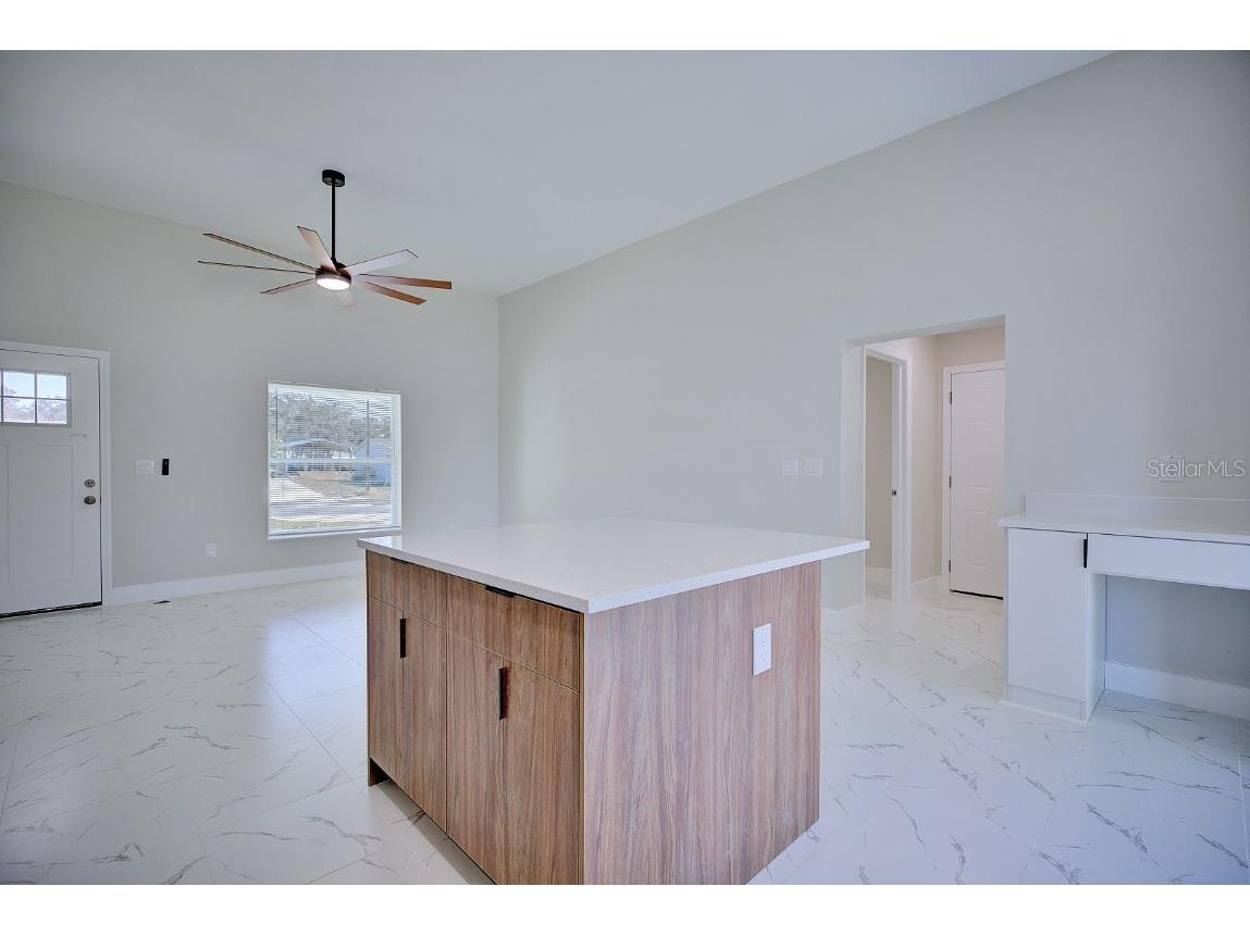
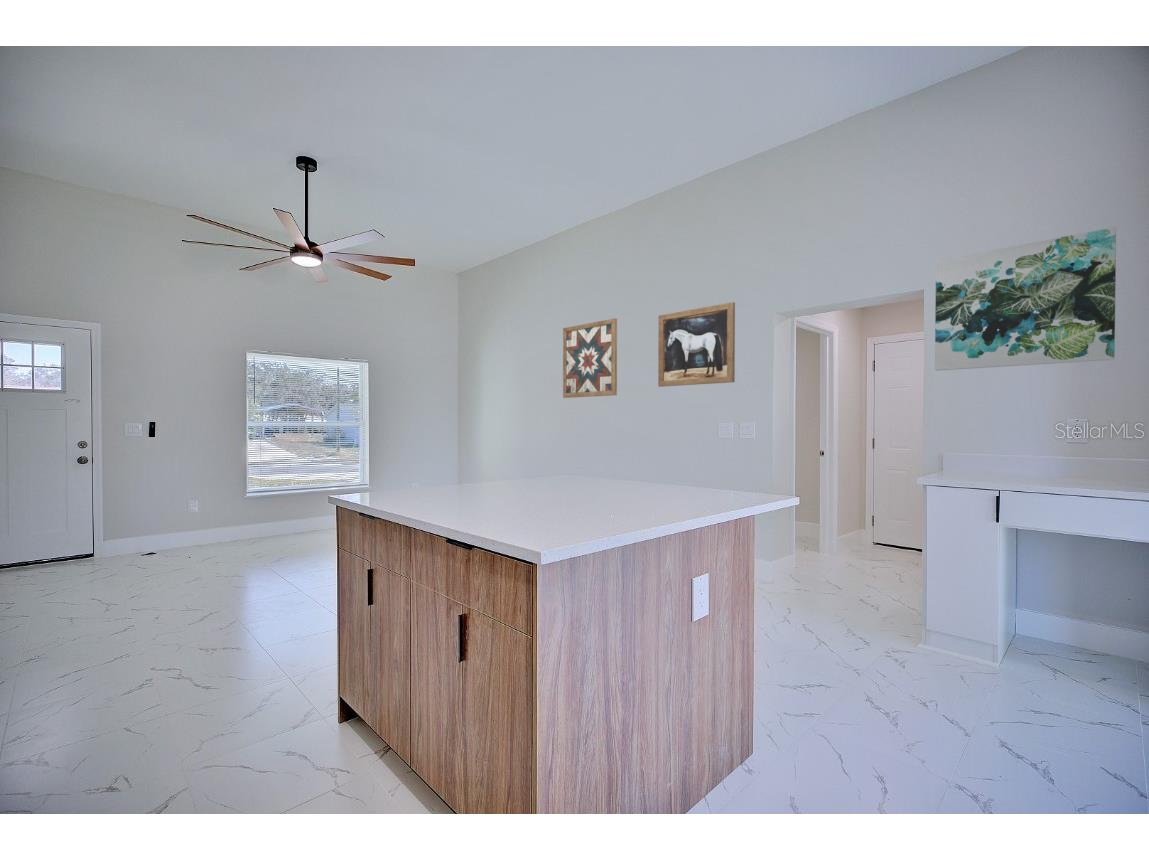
+ wall art [657,301,736,388]
+ wall art [934,226,1117,372]
+ wall art [562,318,618,399]
